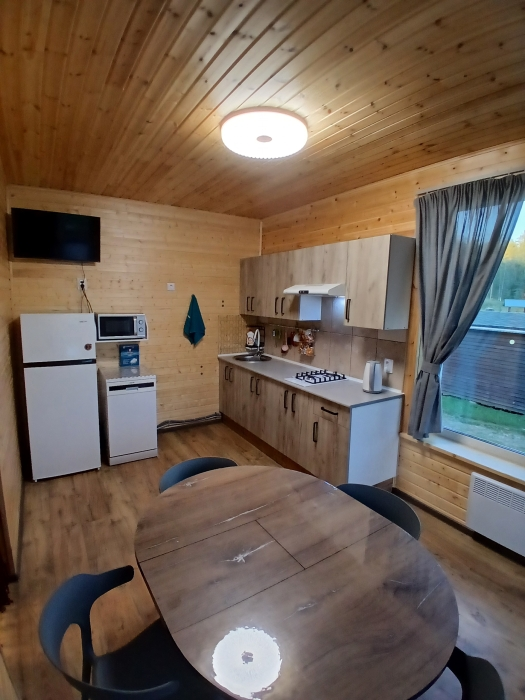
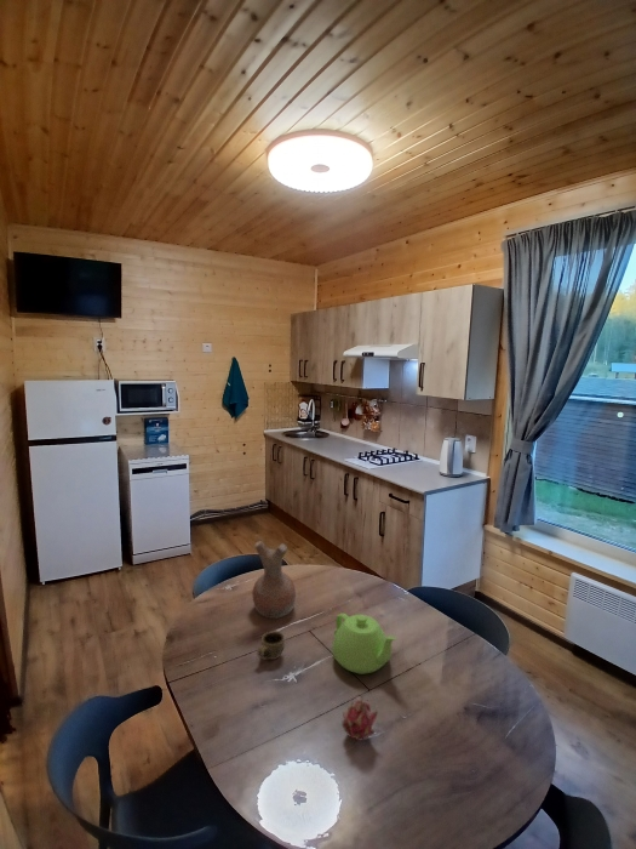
+ vase [251,540,297,620]
+ teapot [331,612,397,676]
+ fruit [340,694,379,742]
+ cup [256,629,286,661]
